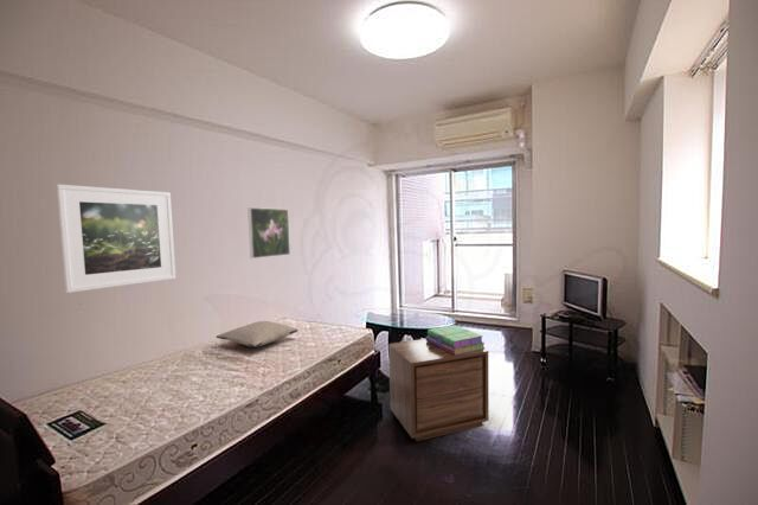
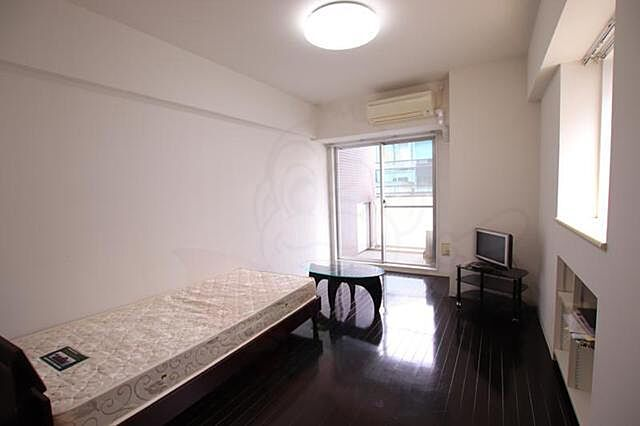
- stack of books [425,324,487,356]
- nightstand [387,338,490,442]
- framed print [56,183,176,294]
- pillow [216,320,300,349]
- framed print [246,206,291,260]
